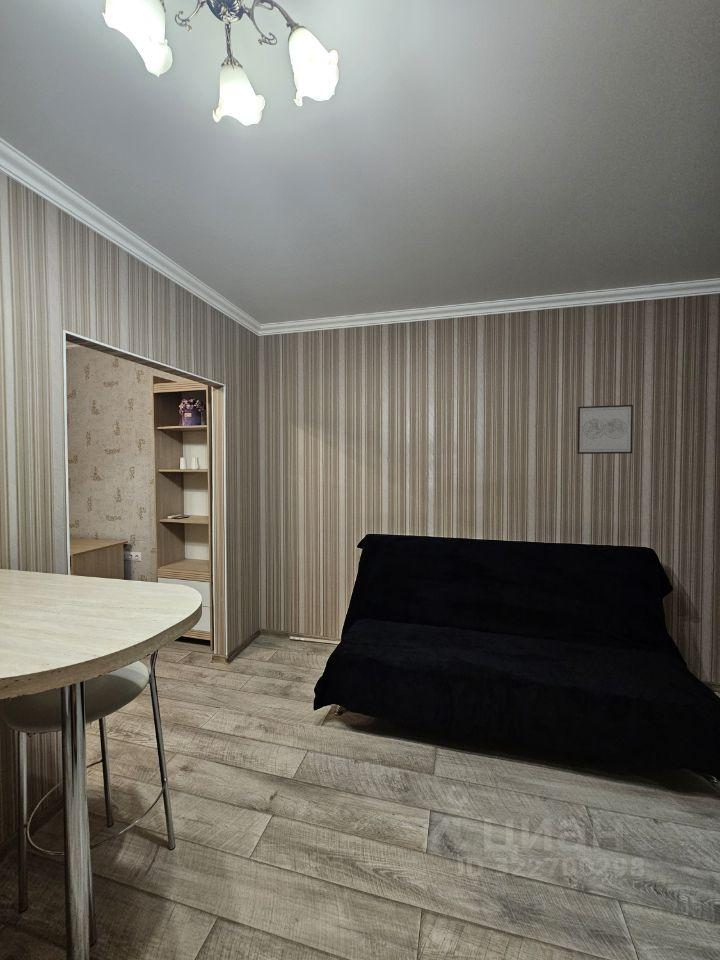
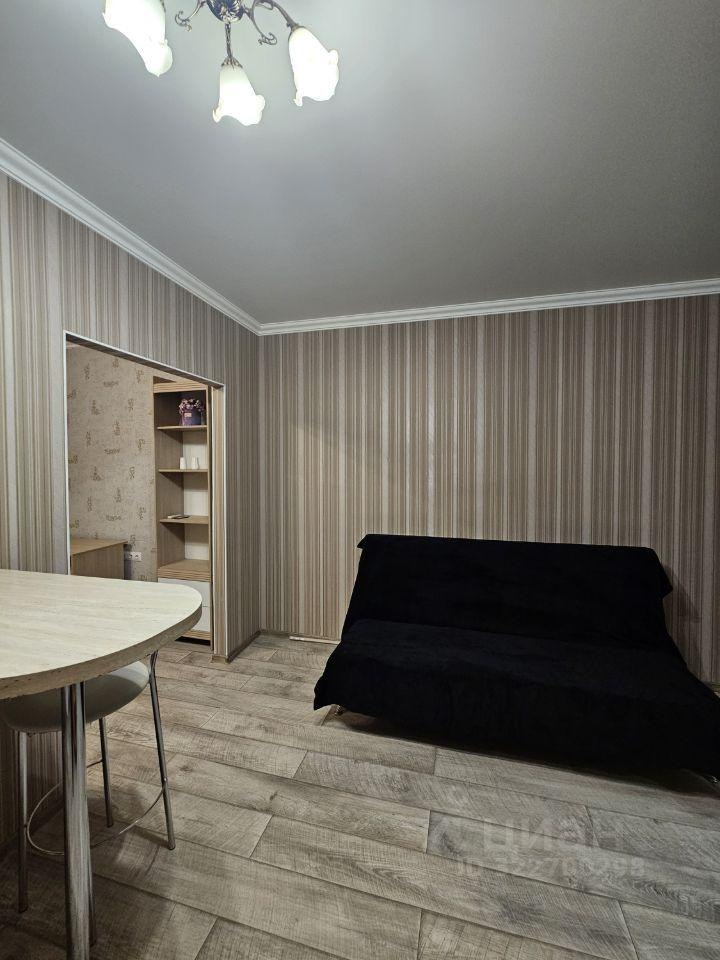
- wall art [576,404,634,455]
